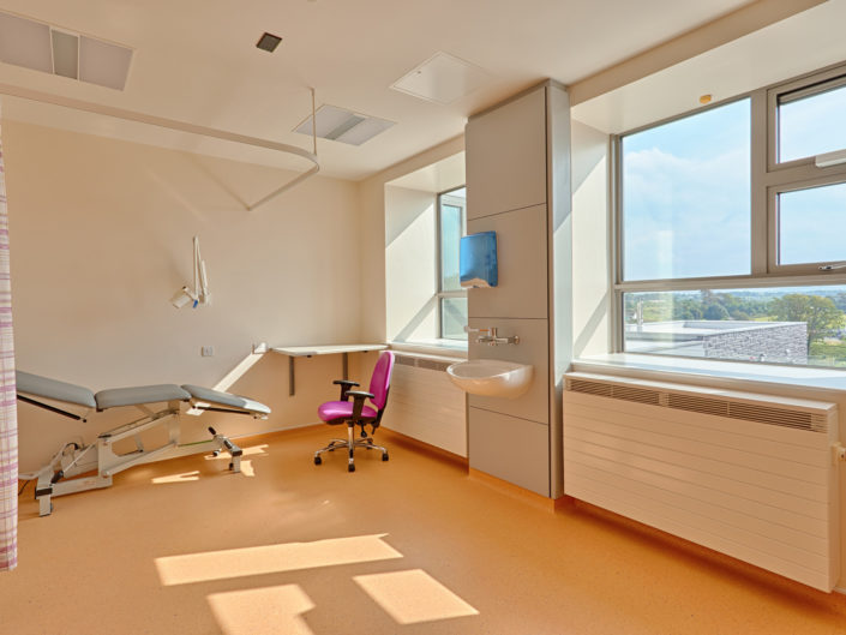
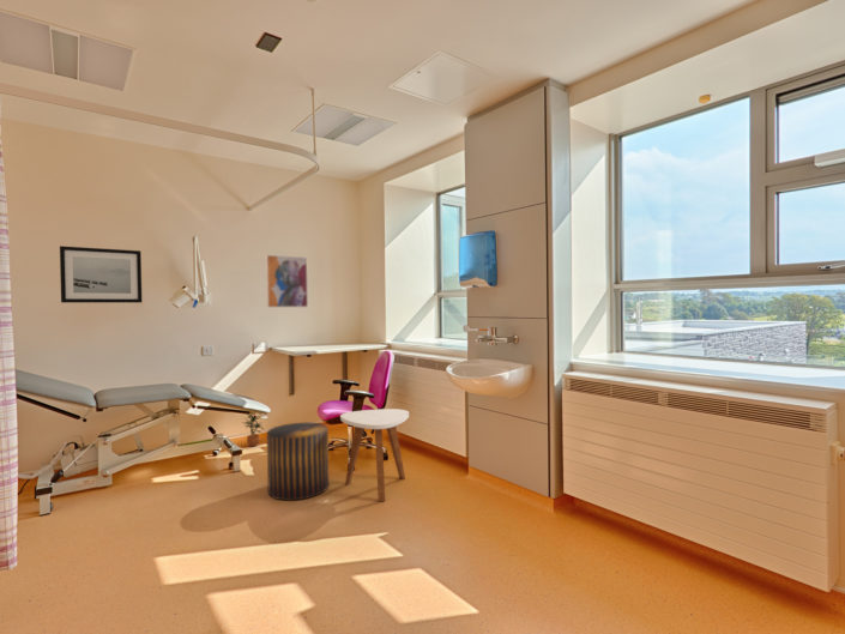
+ stool [266,422,330,501]
+ side table [339,407,410,502]
+ potted plant [241,413,265,447]
+ wall art [59,244,143,303]
+ wall art [265,253,309,309]
